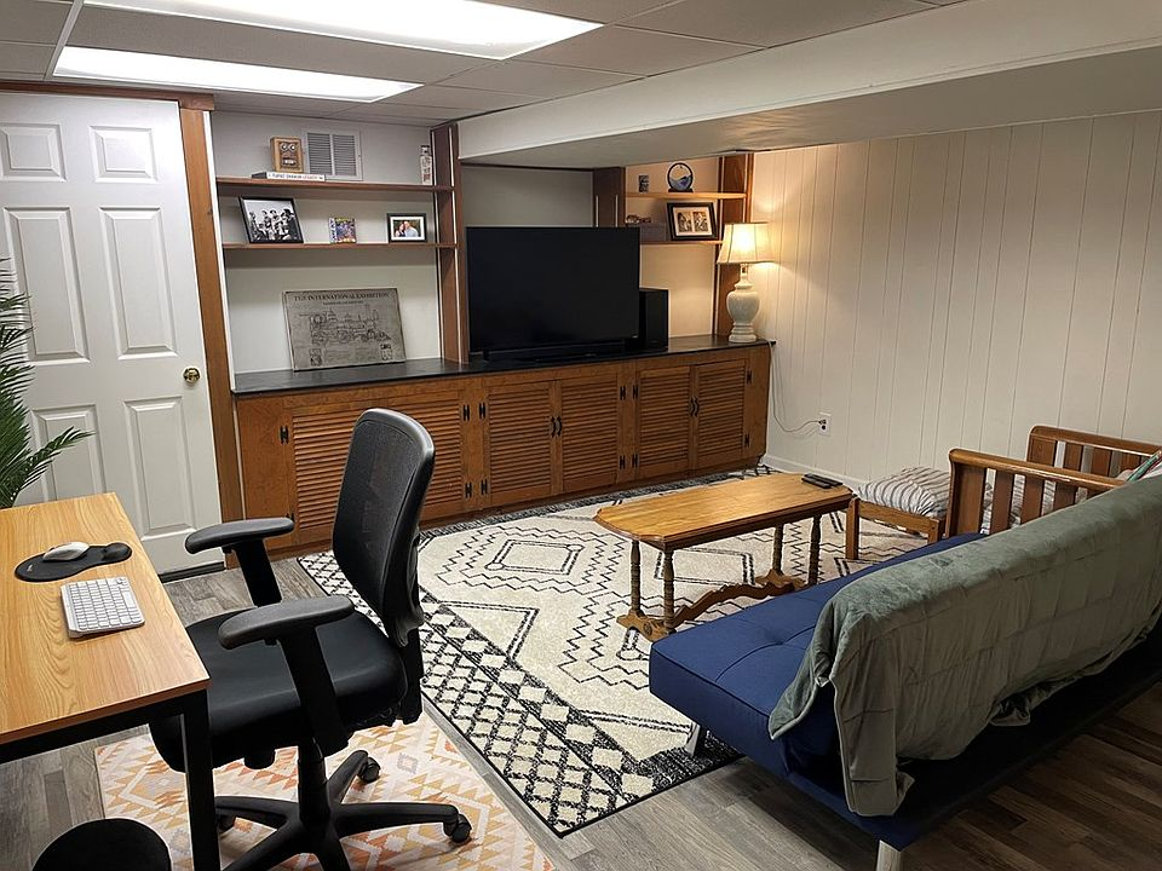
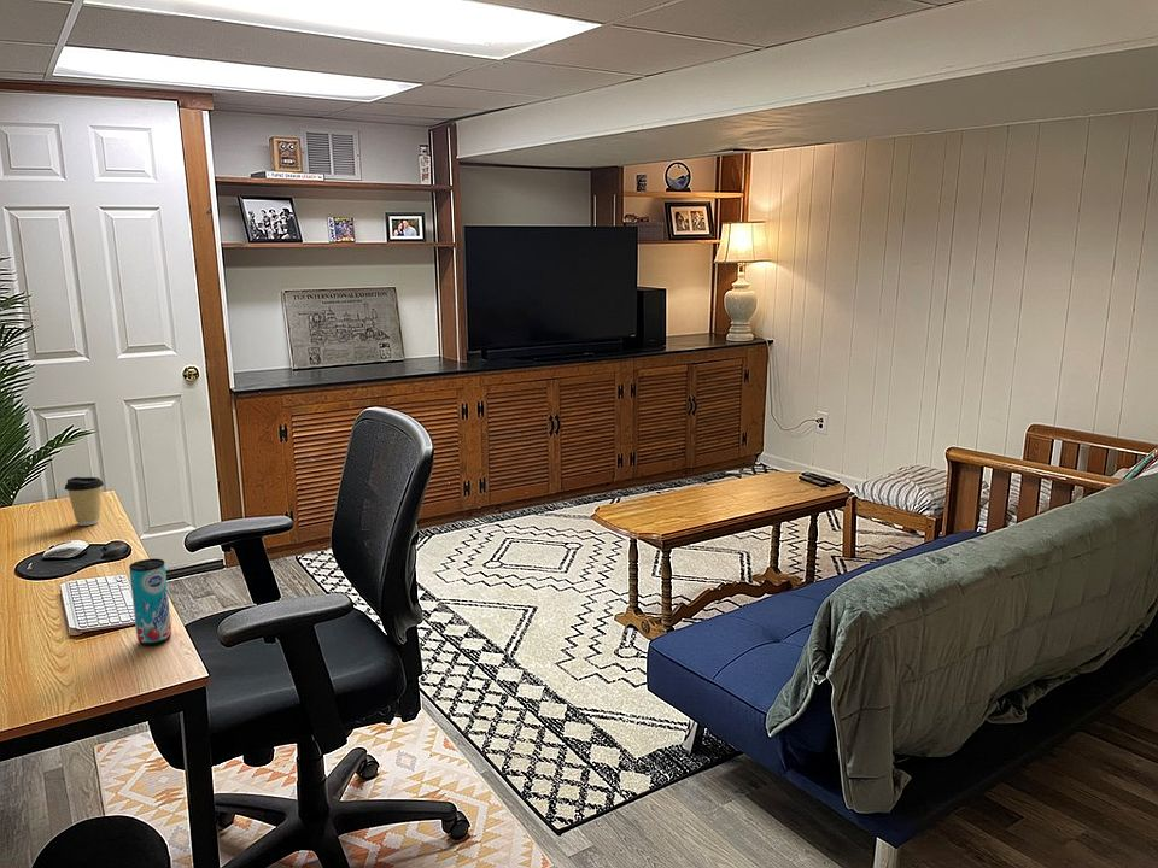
+ beverage can [128,558,172,646]
+ coffee cup [64,476,105,527]
